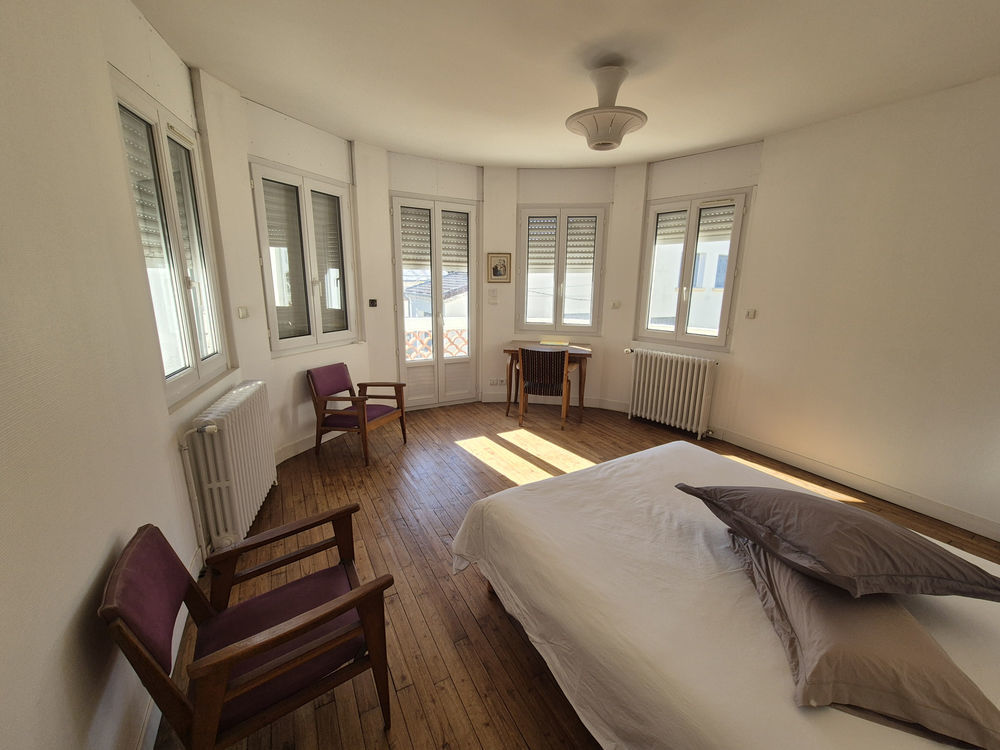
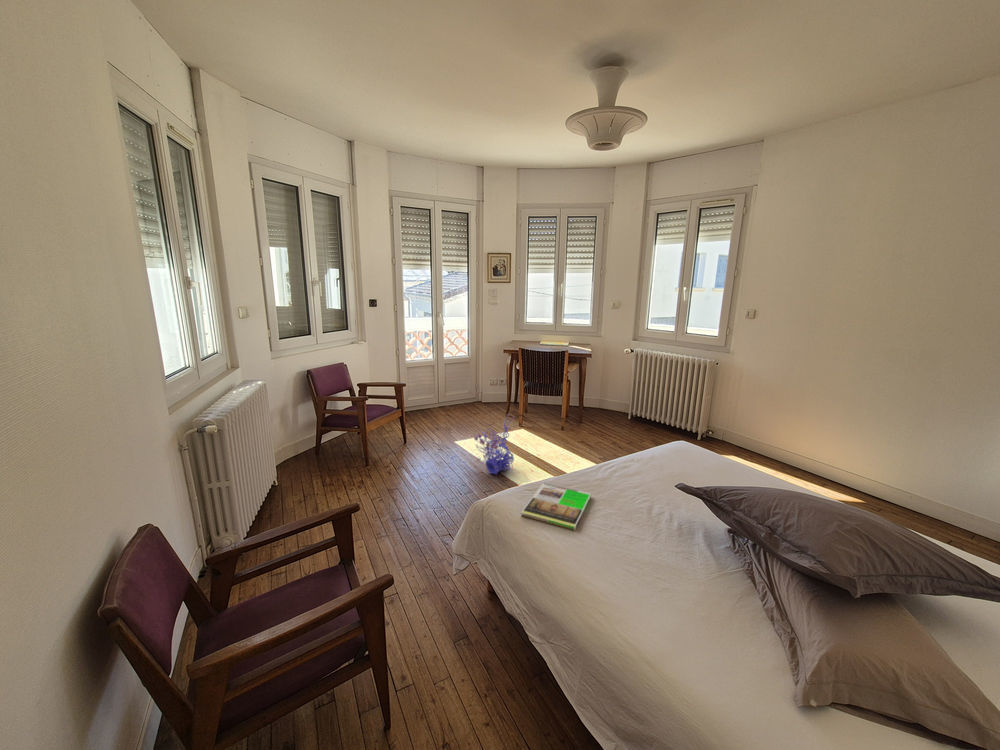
+ magazine [520,482,592,531]
+ decorative plant [473,413,516,476]
